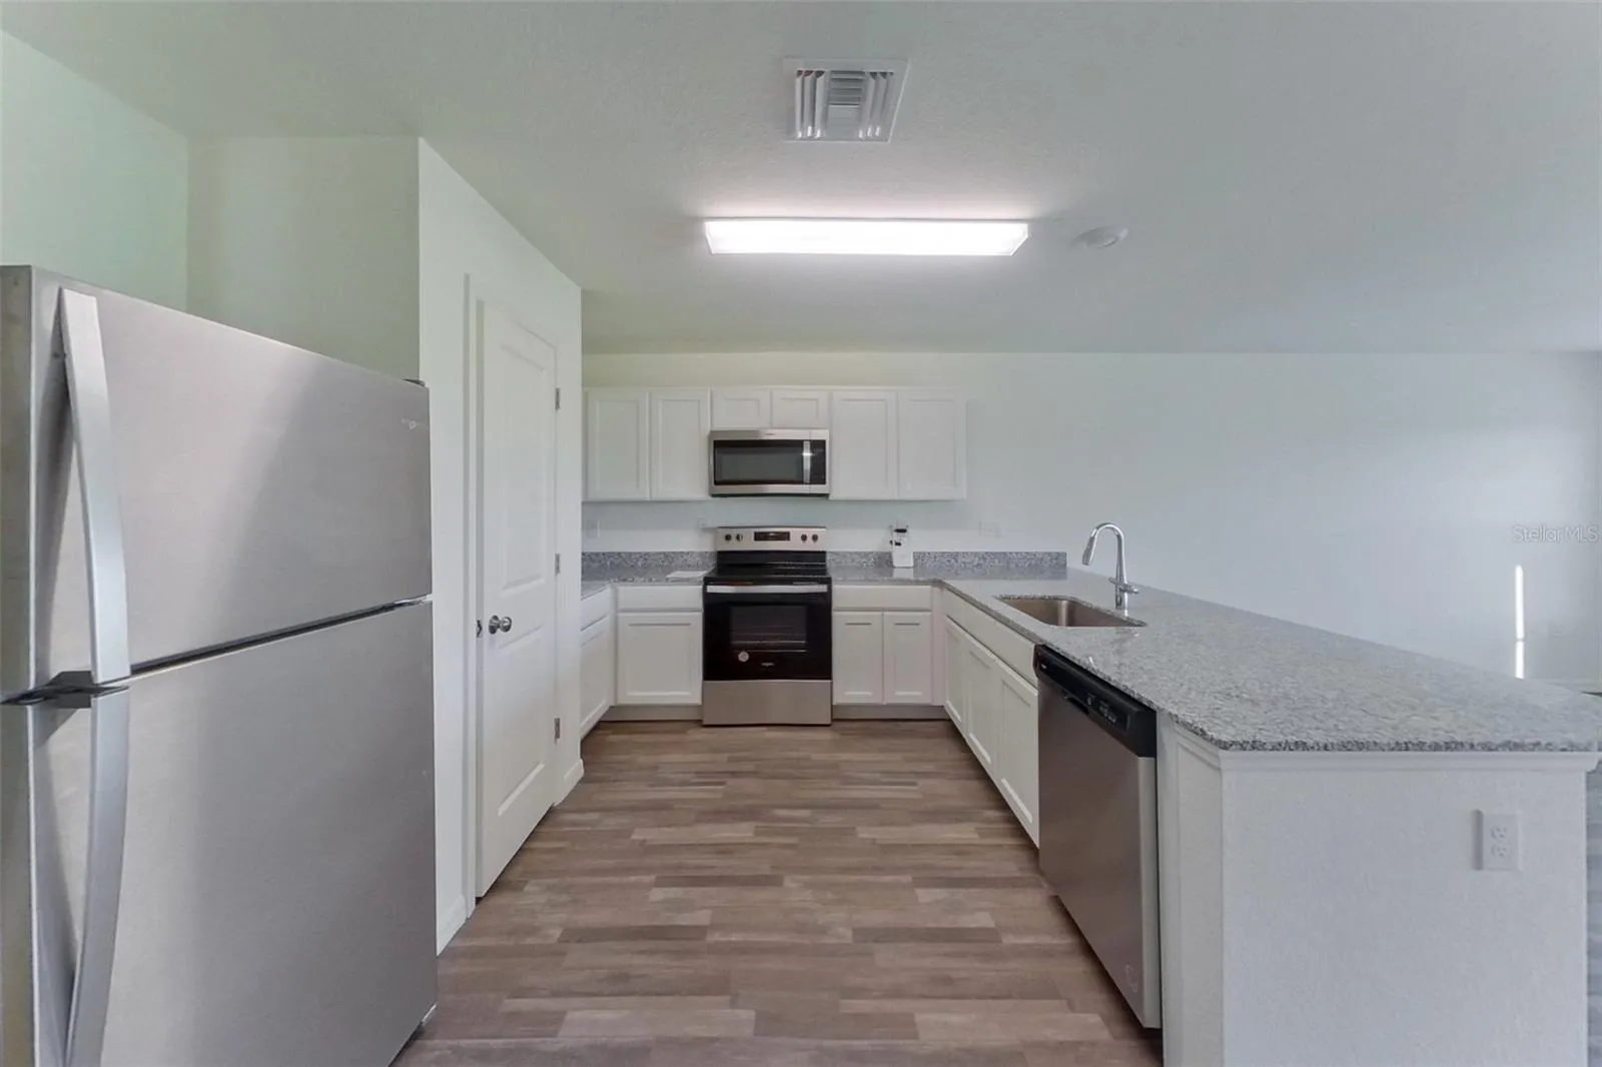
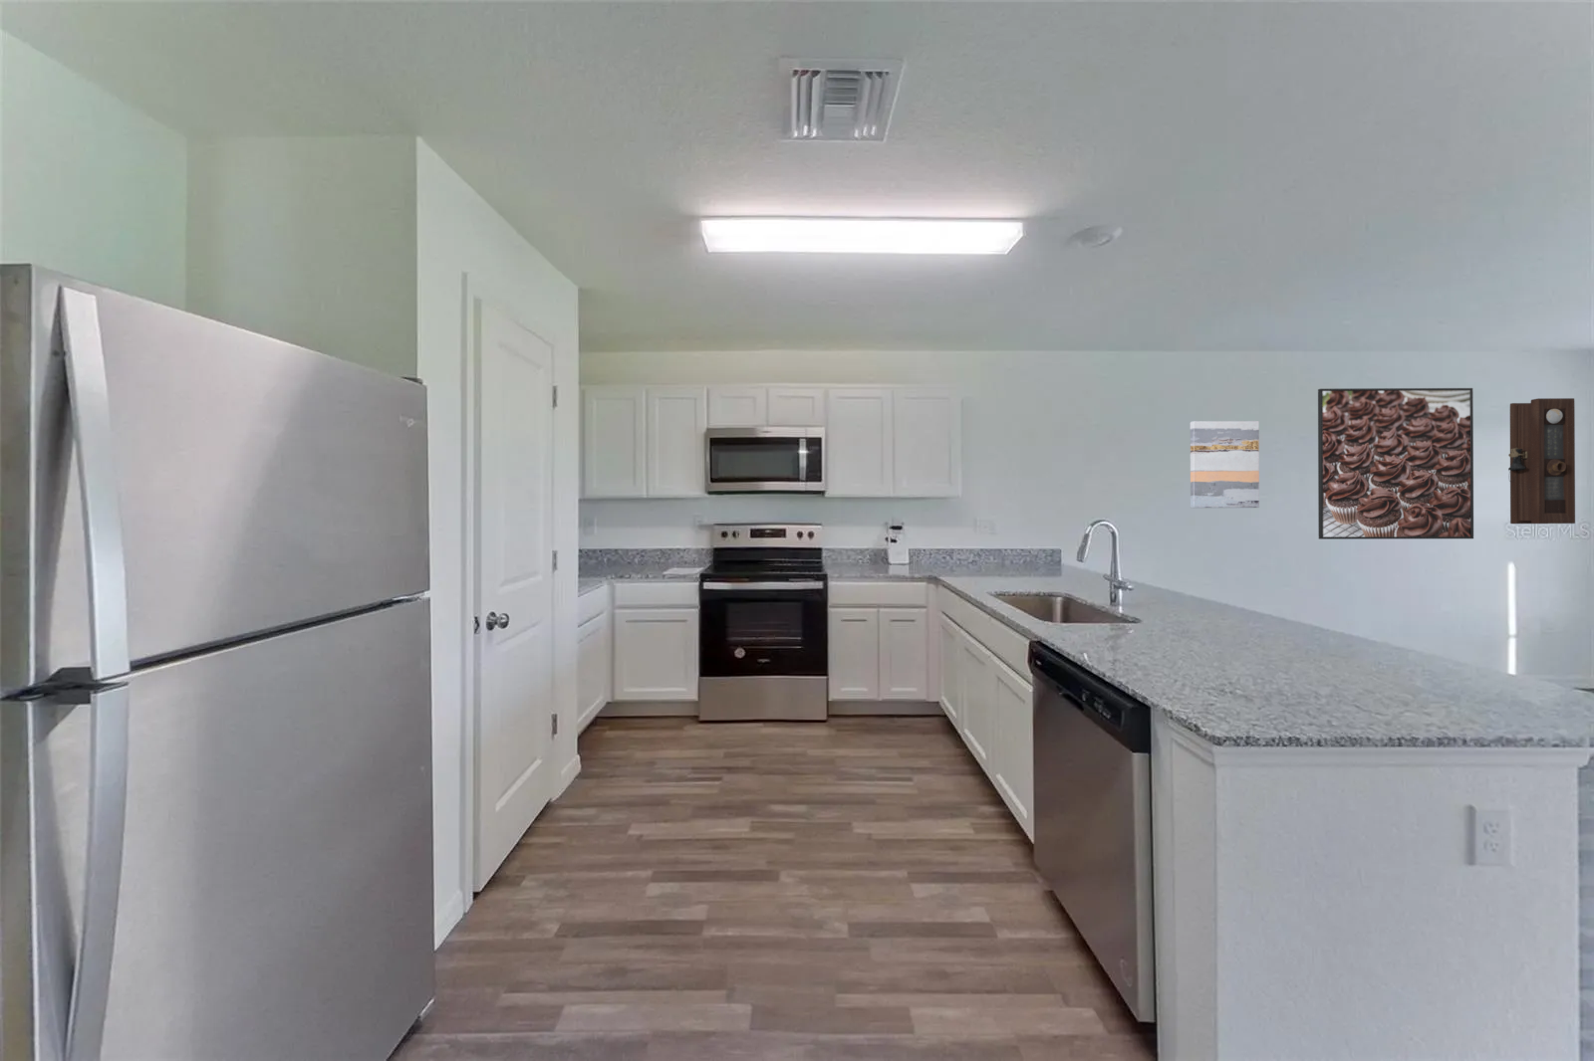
+ pendulum clock [1507,397,1576,525]
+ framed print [1317,387,1474,540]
+ wall art [1190,420,1260,509]
